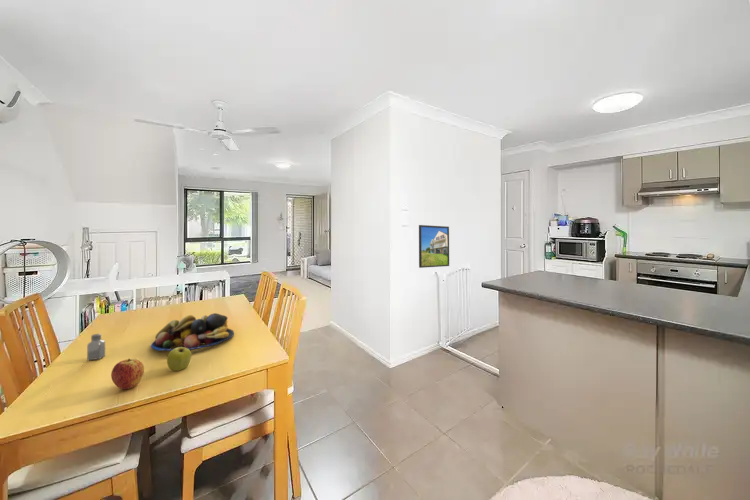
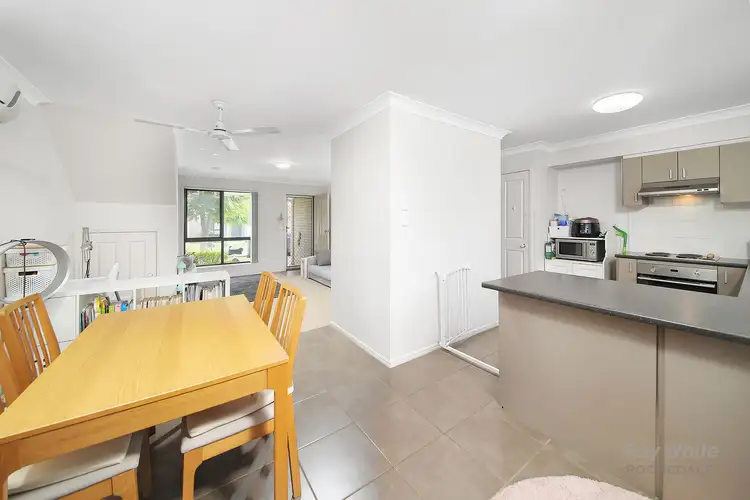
- fruit bowl [150,312,235,351]
- apple [166,344,192,372]
- apple [110,358,145,390]
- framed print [418,224,450,269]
- saltshaker [86,333,106,361]
